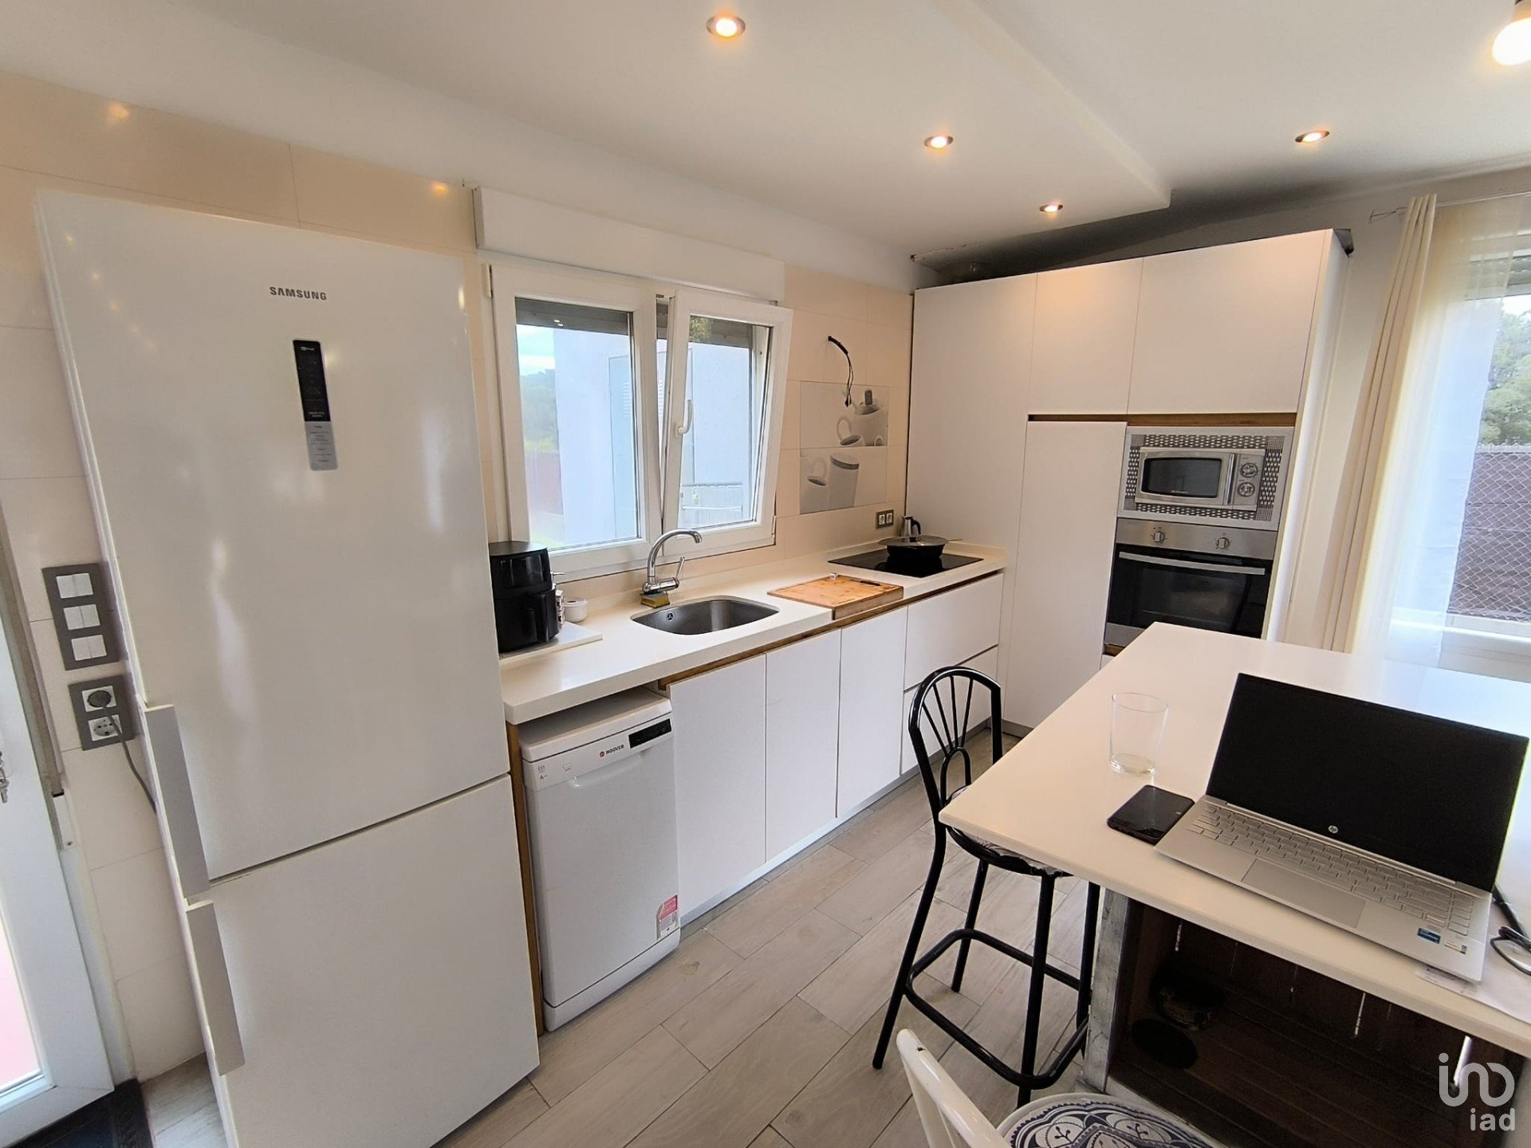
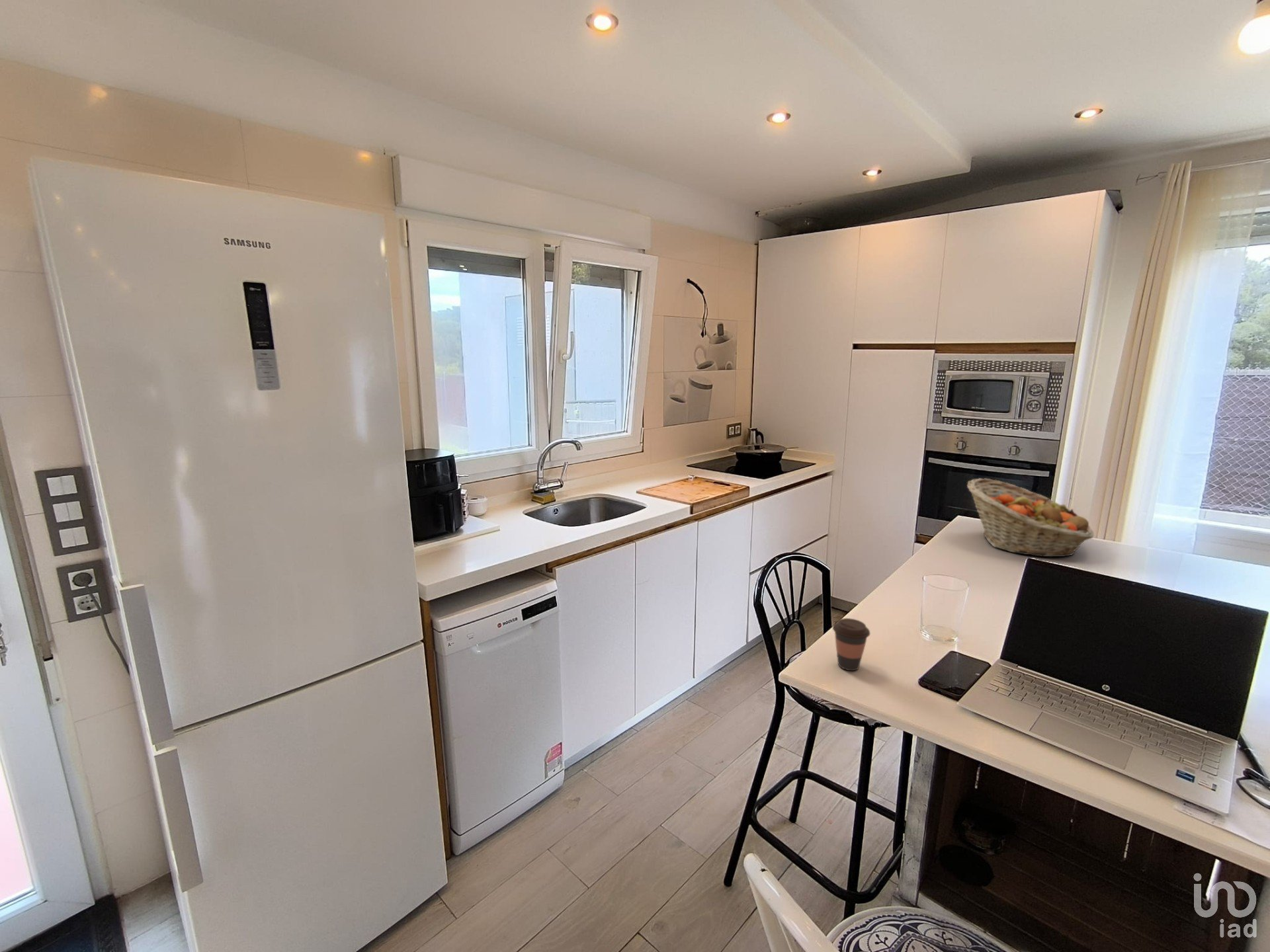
+ fruit basket [966,478,1095,557]
+ coffee cup [832,617,871,671]
